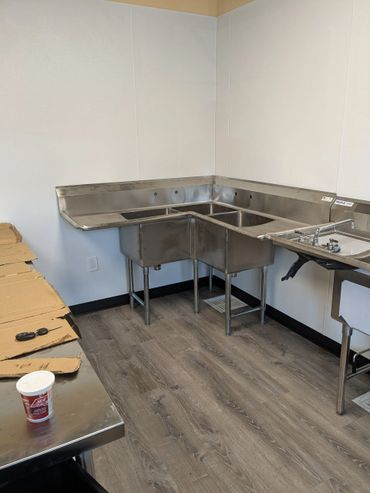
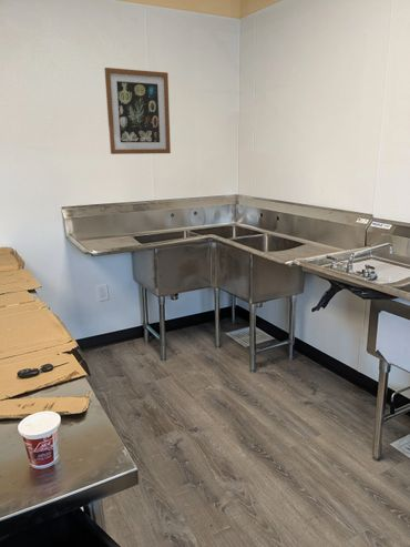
+ wall art [103,67,172,155]
